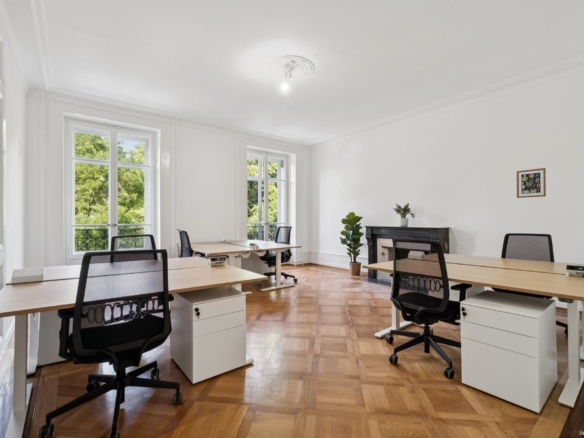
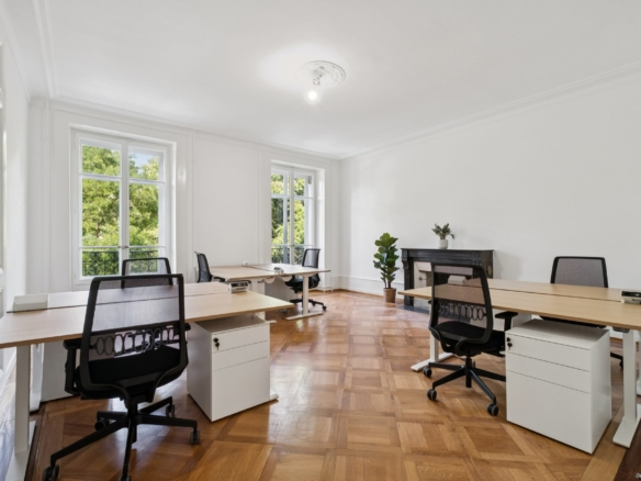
- wall art [516,167,547,199]
